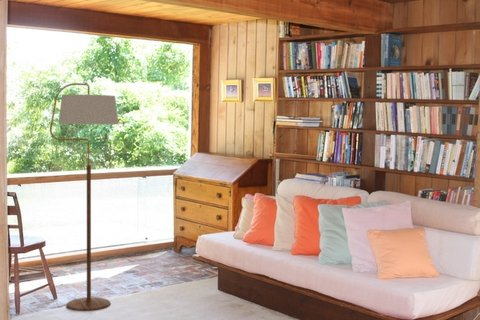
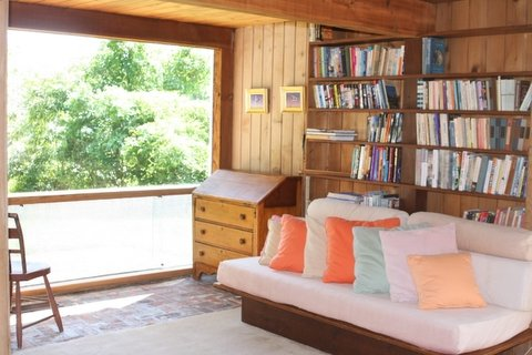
- floor lamp [49,82,119,312]
